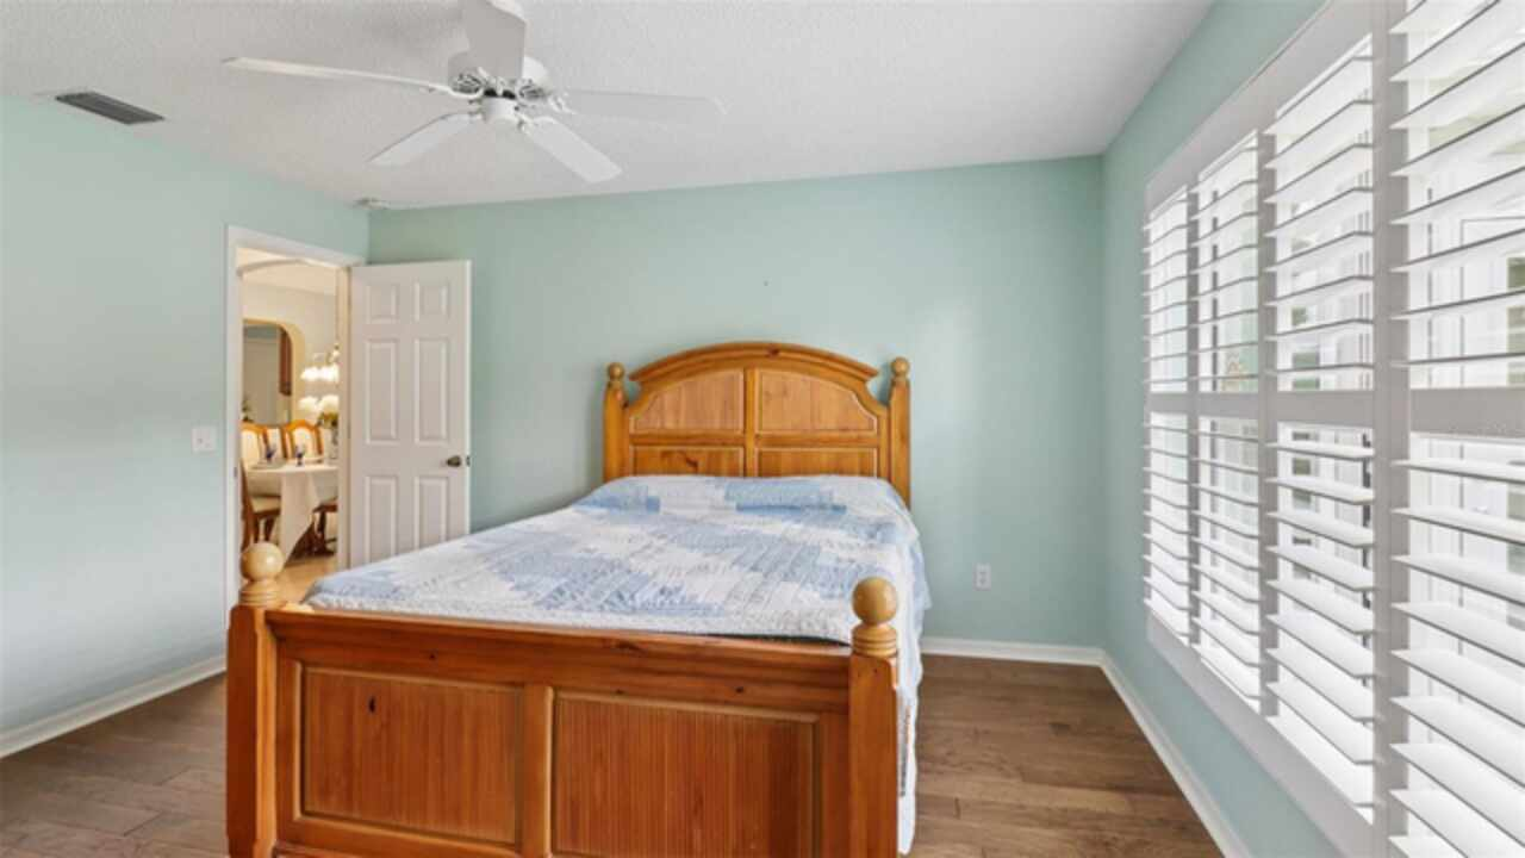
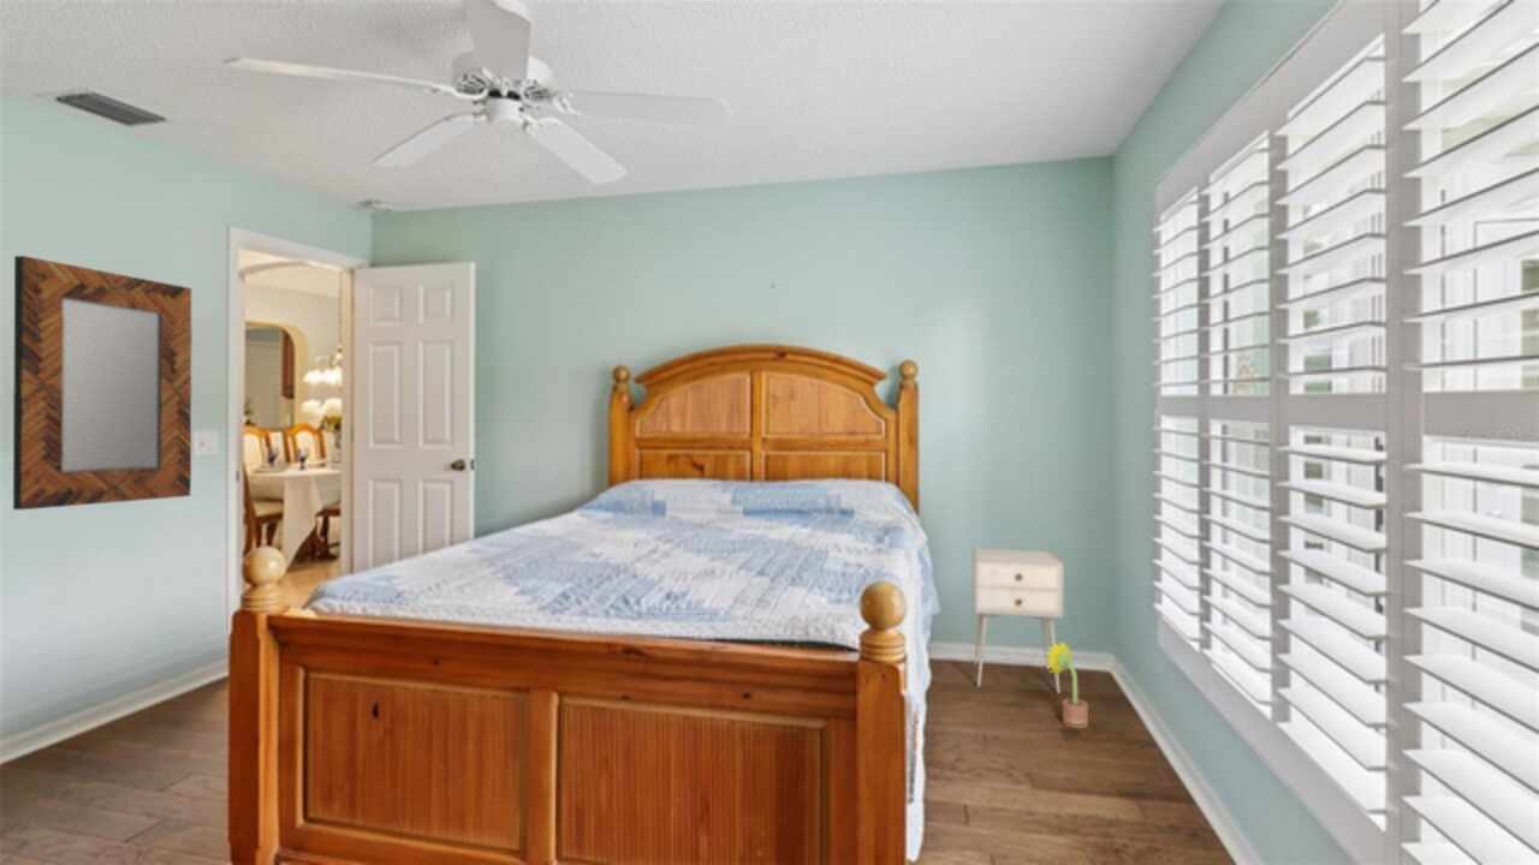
+ home mirror [12,255,194,511]
+ nightstand [971,547,1065,694]
+ decorative plant [1042,640,1089,729]
